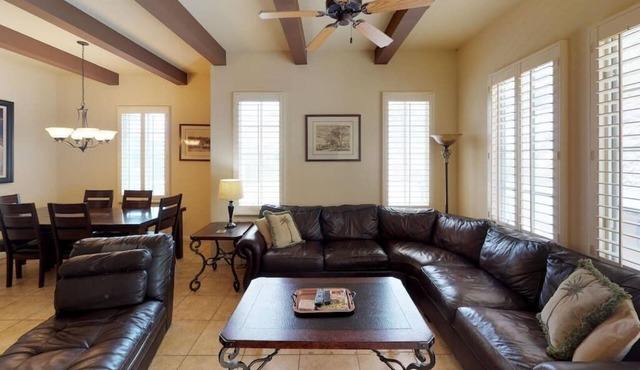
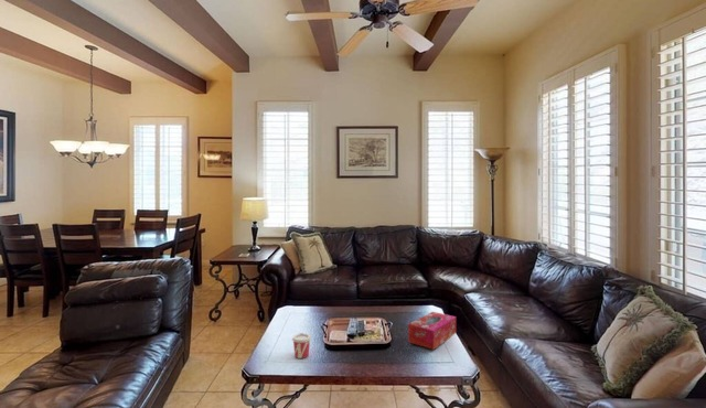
+ tissue box [407,311,457,351]
+ cup [291,332,312,359]
